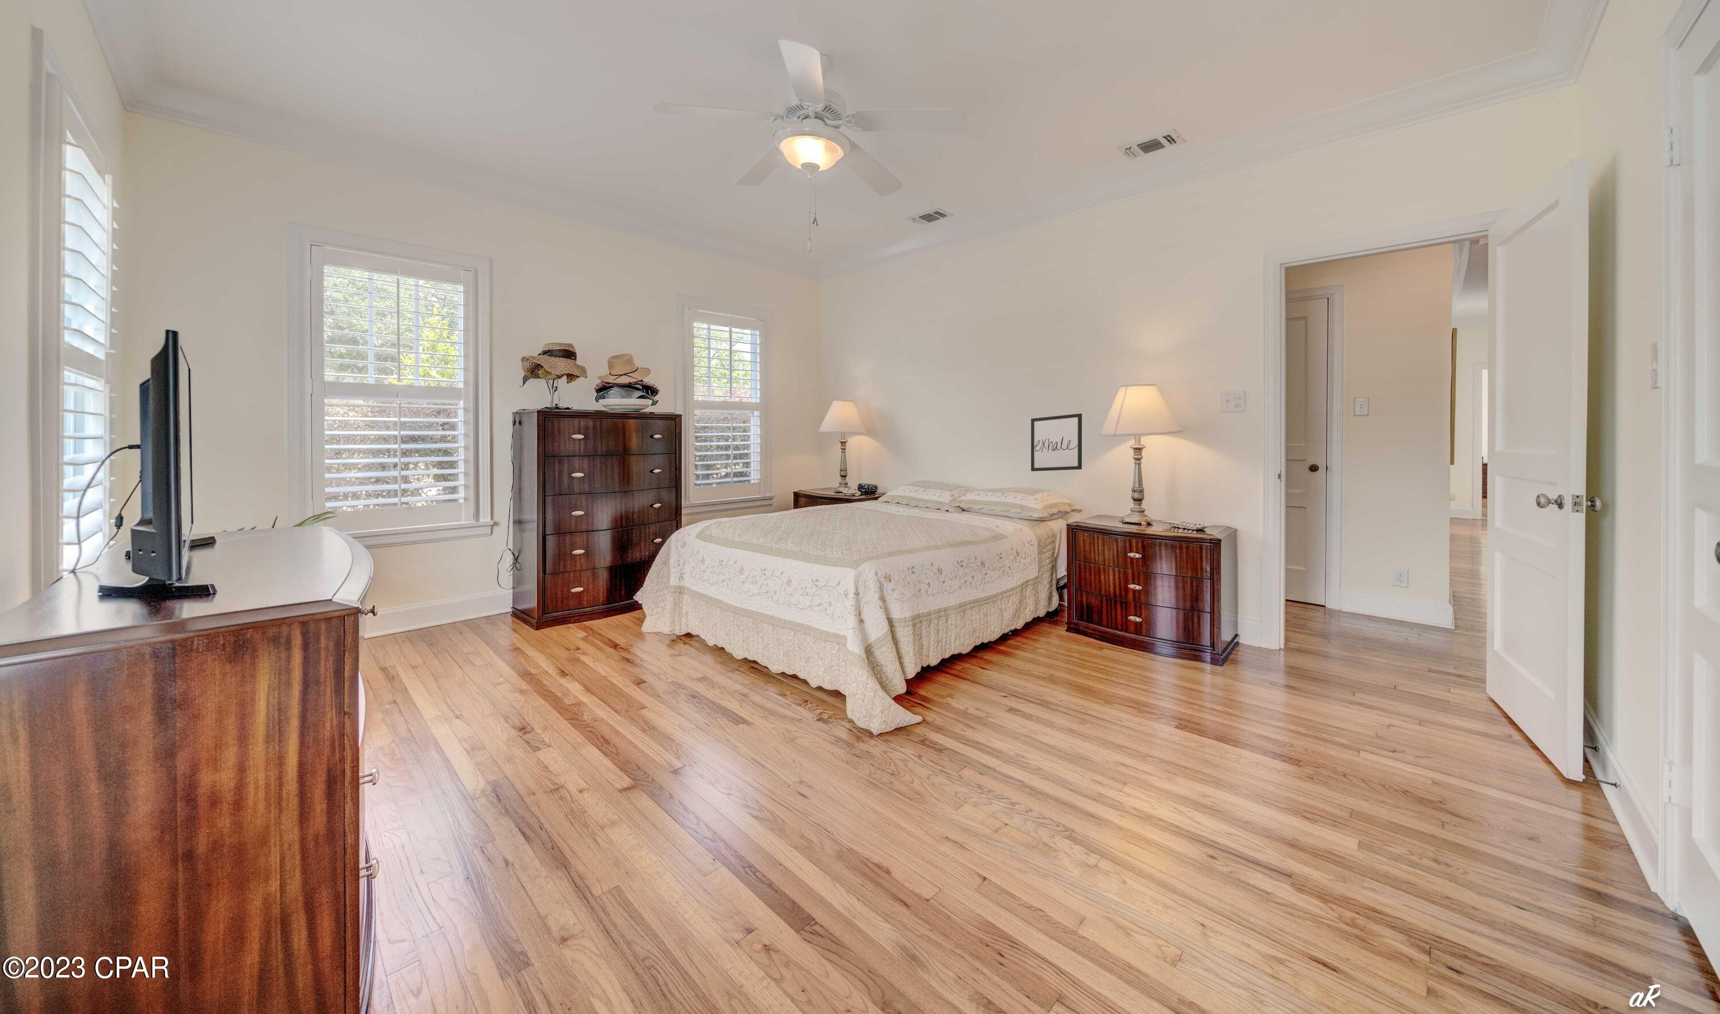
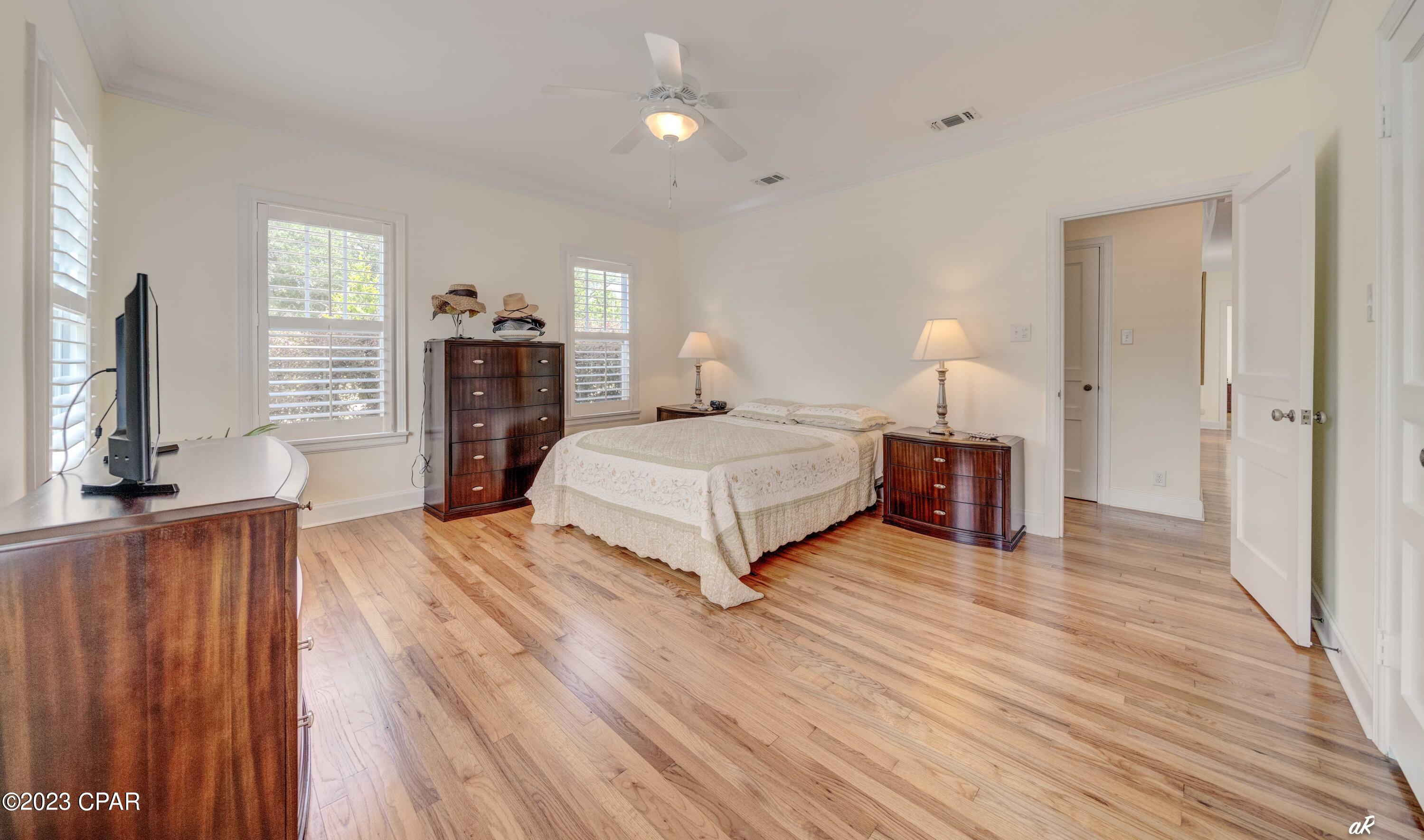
- wall art [1030,413,1082,472]
